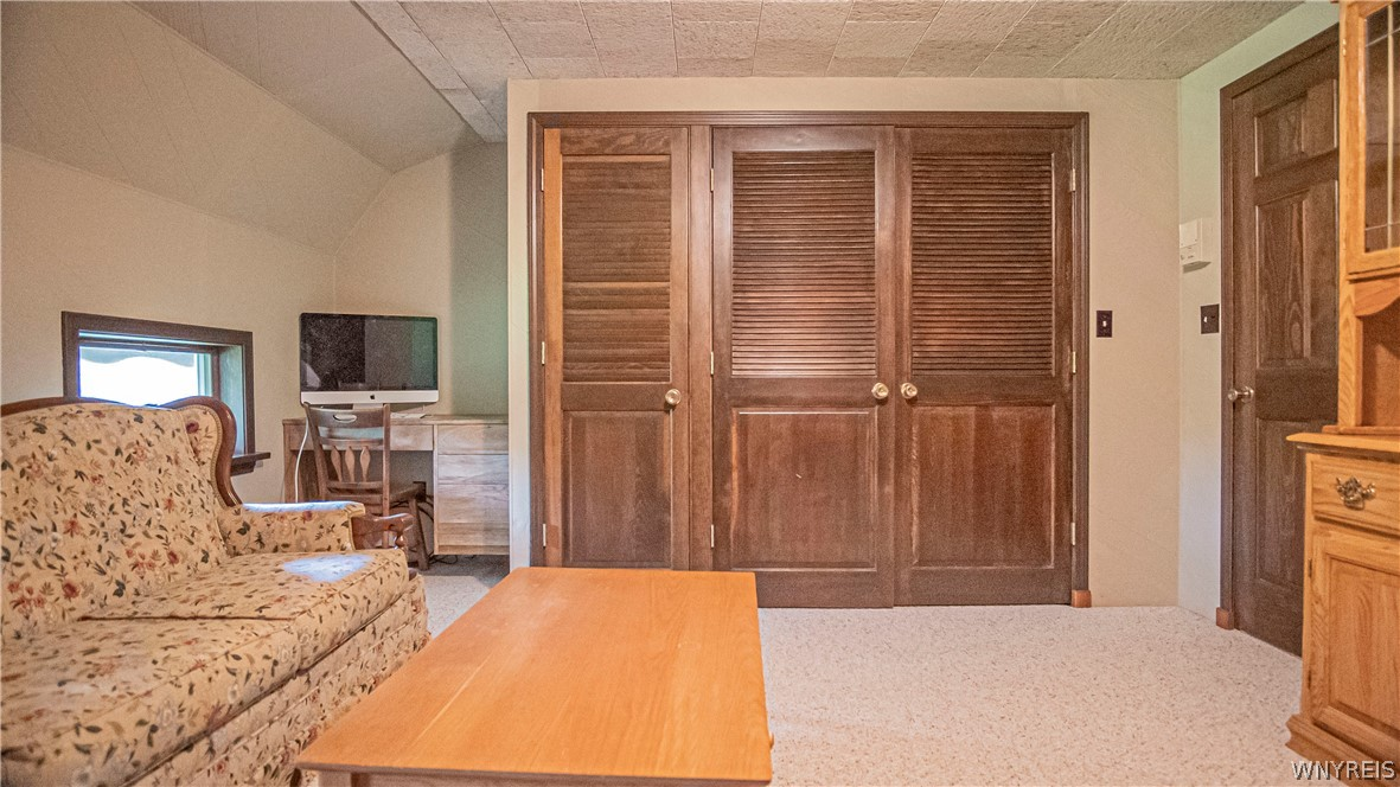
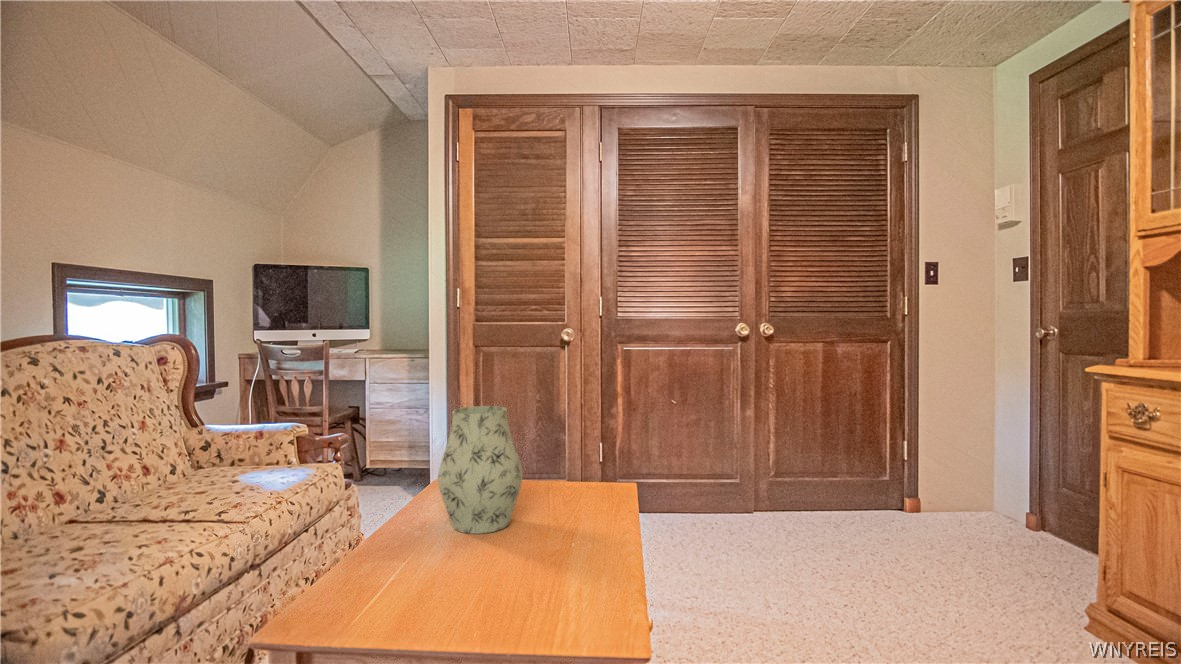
+ vase [437,405,524,535]
